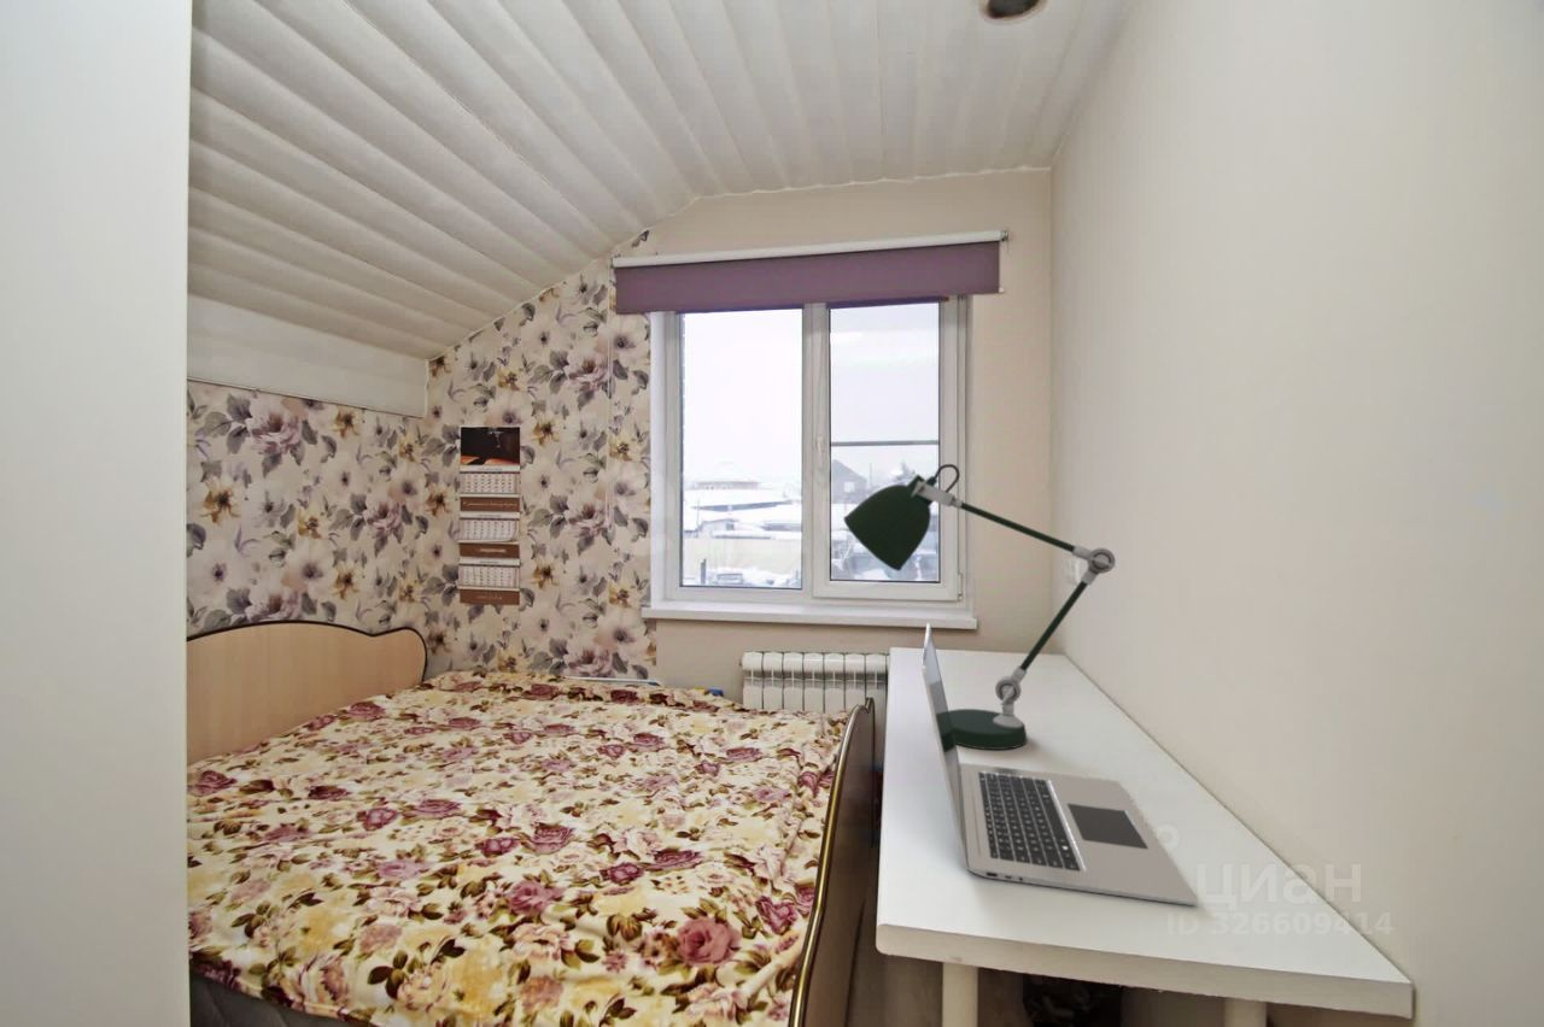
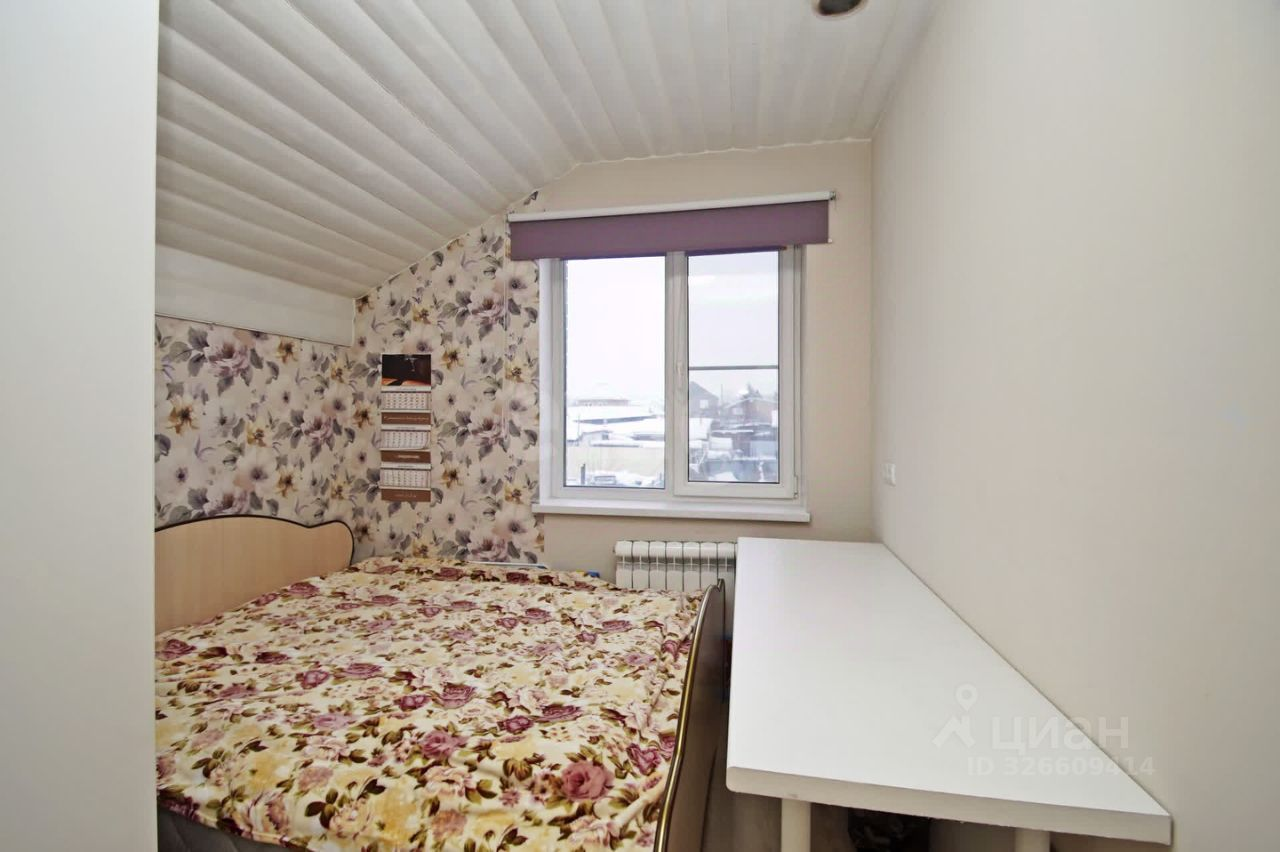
- desk lamp [842,463,1117,751]
- laptop [920,622,1199,906]
